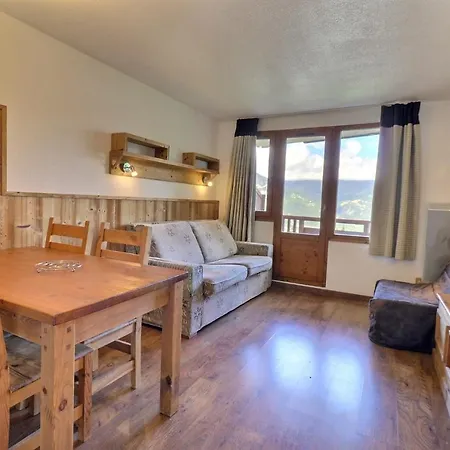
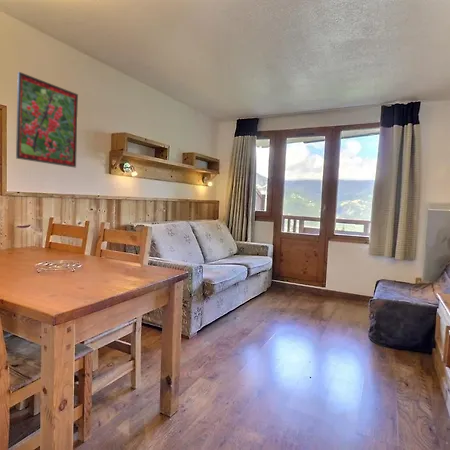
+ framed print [15,71,79,168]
